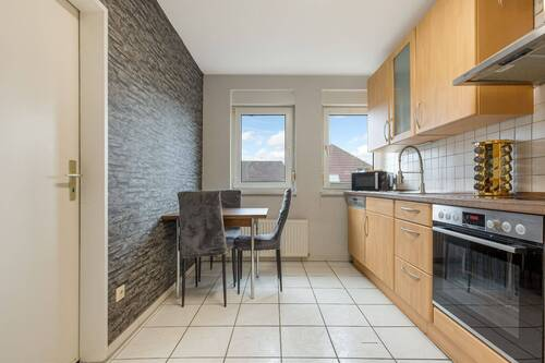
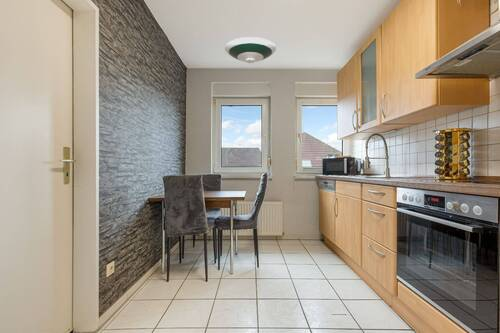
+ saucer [224,36,277,64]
